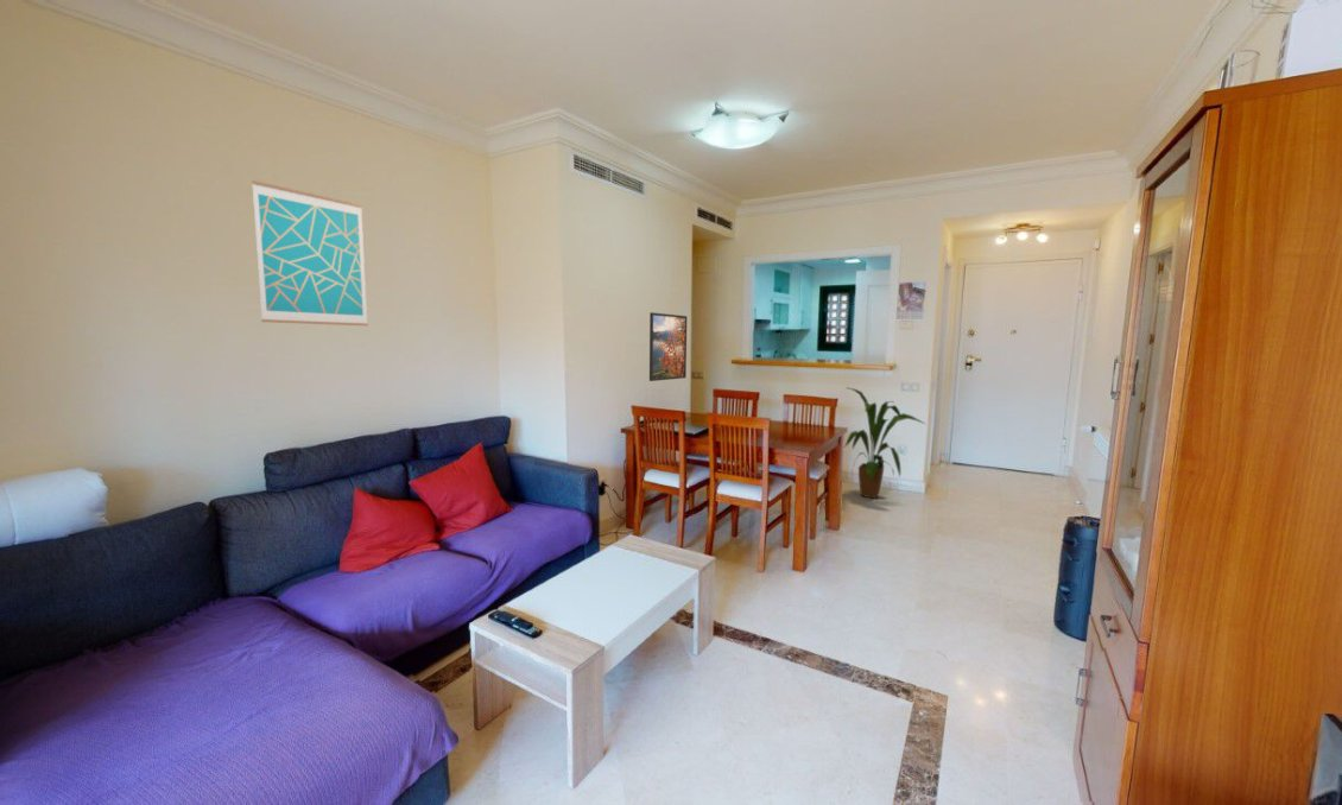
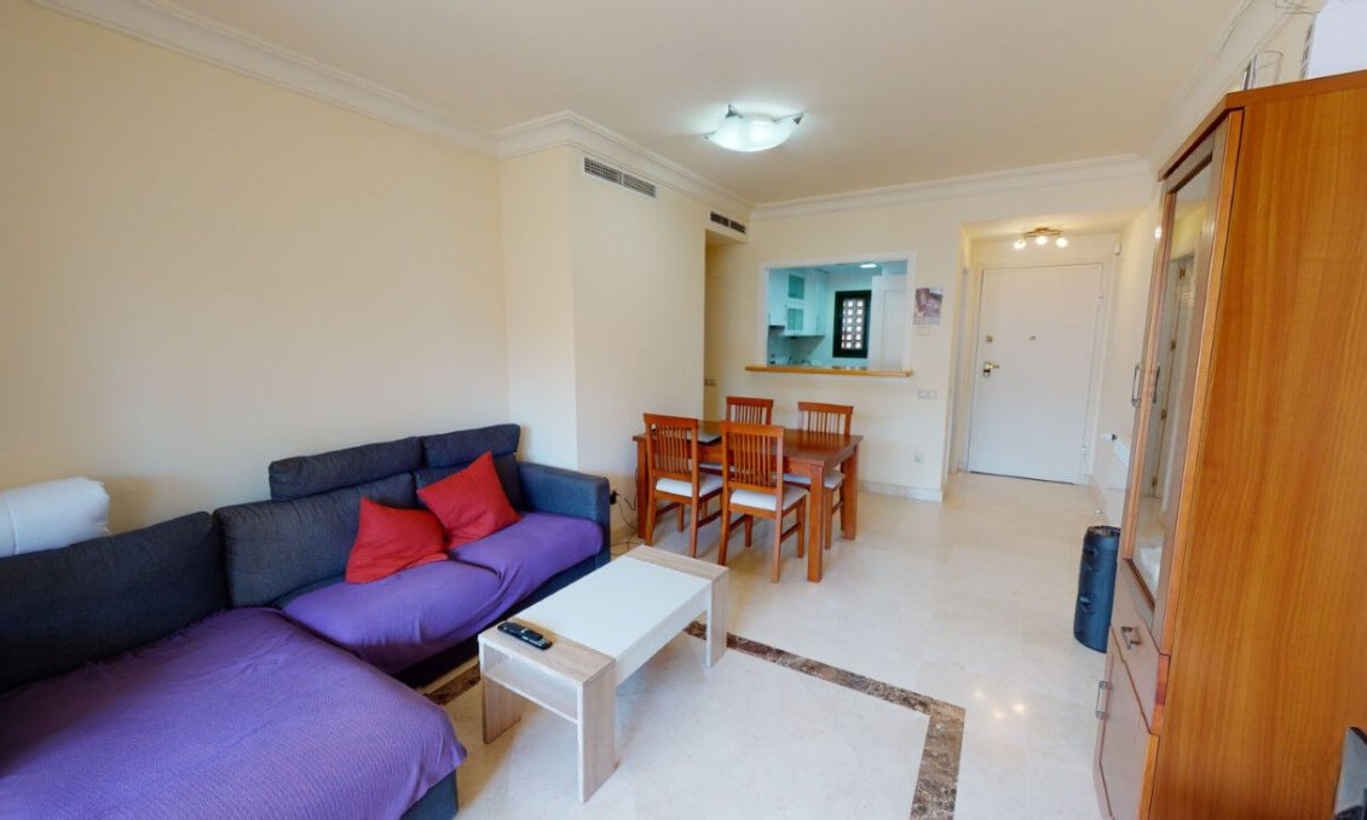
- house plant [844,386,928,500]
- wall art [251,179,369,327]
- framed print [648,311,688,382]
